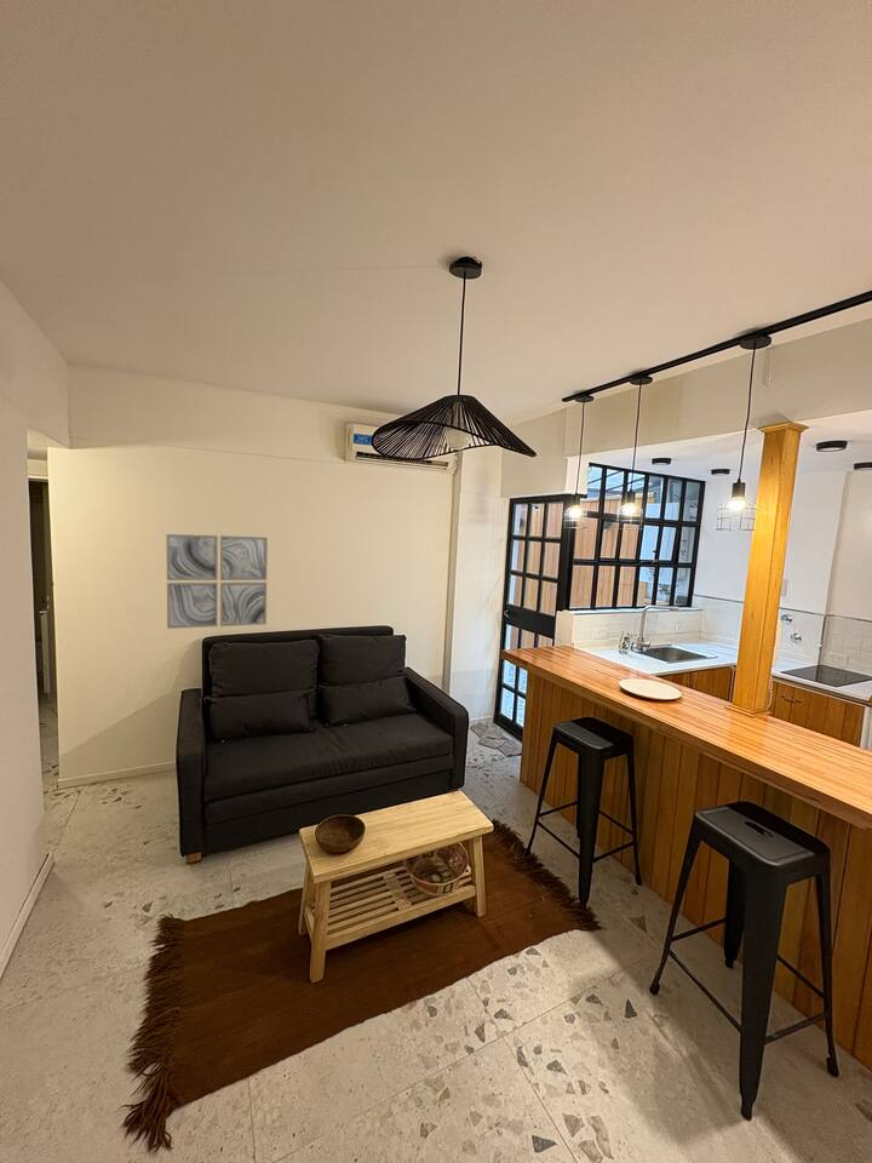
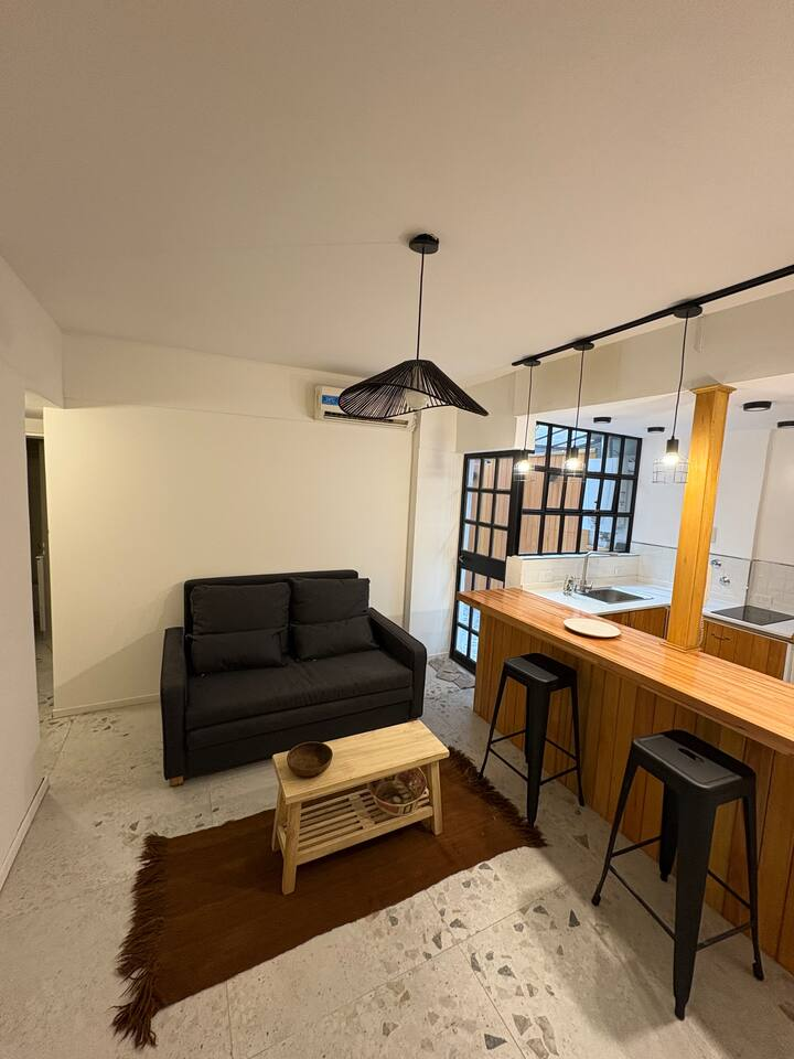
- wall art [165,533,269,630]
